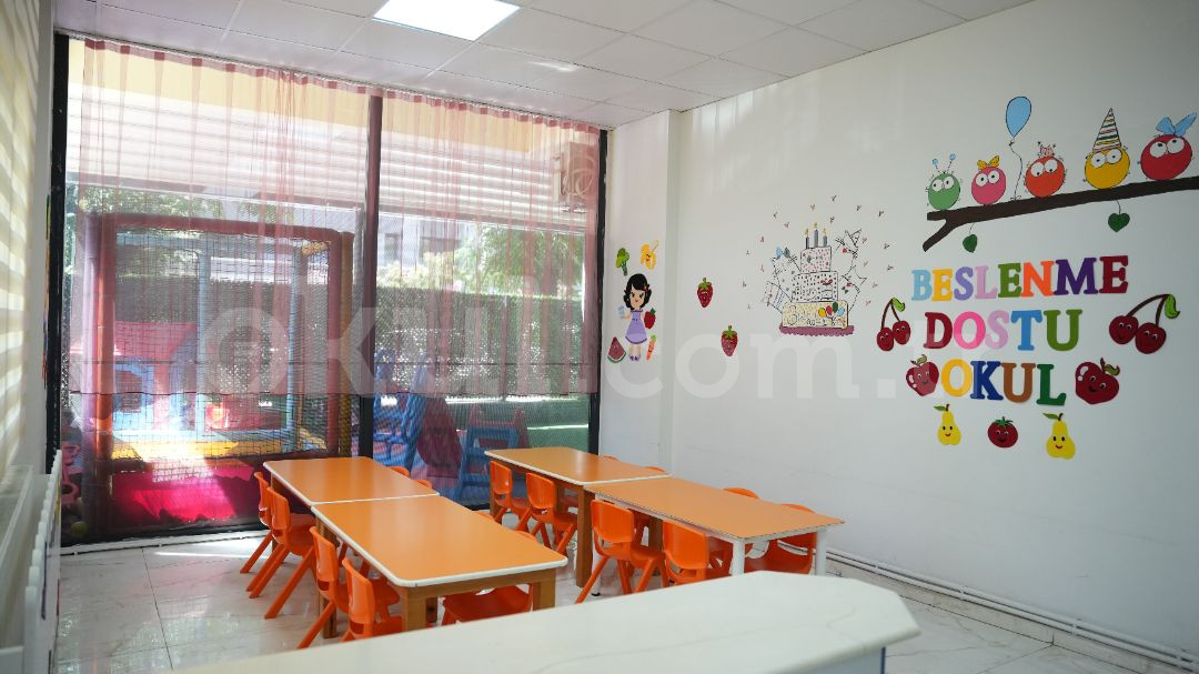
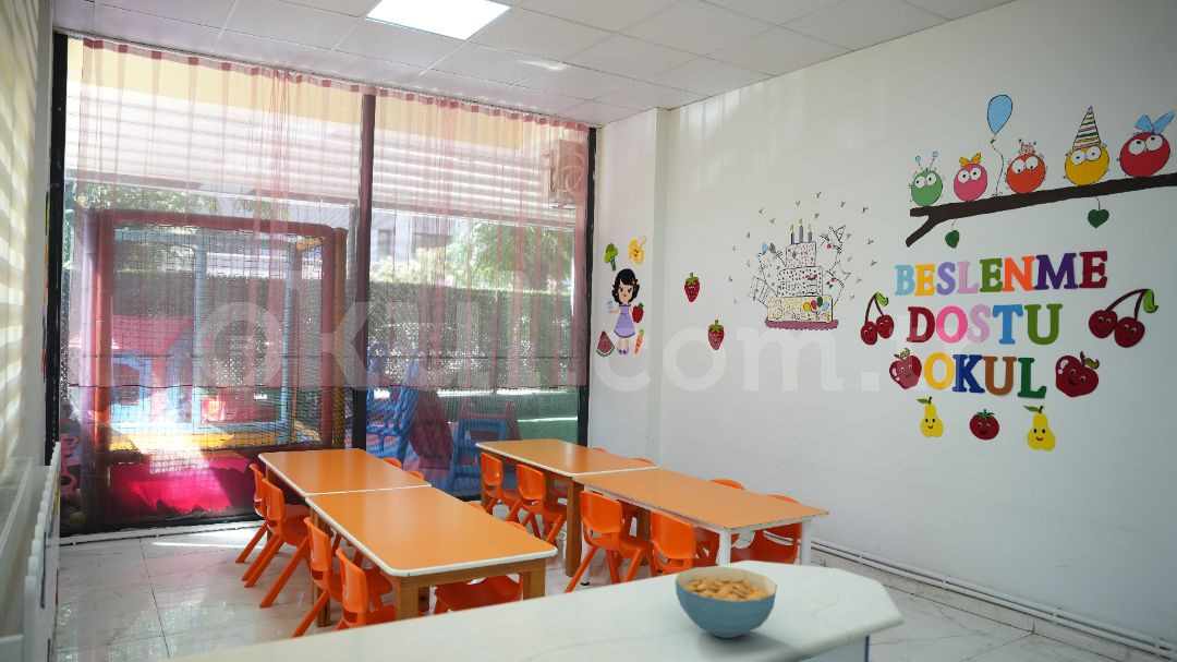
+ cereal bowl [674,565,778,639]
